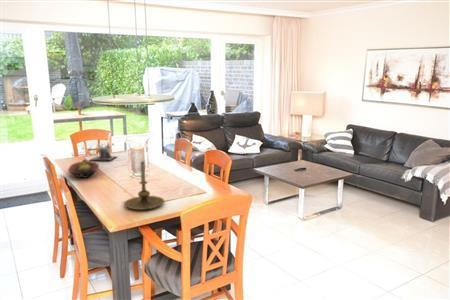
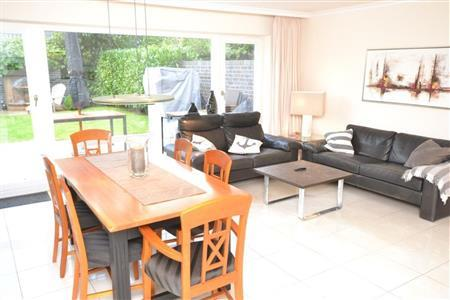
- candle holder [123,160,165,211]
- fruit bowl [67,159,100,179]
- plant [82,143,119,161]
